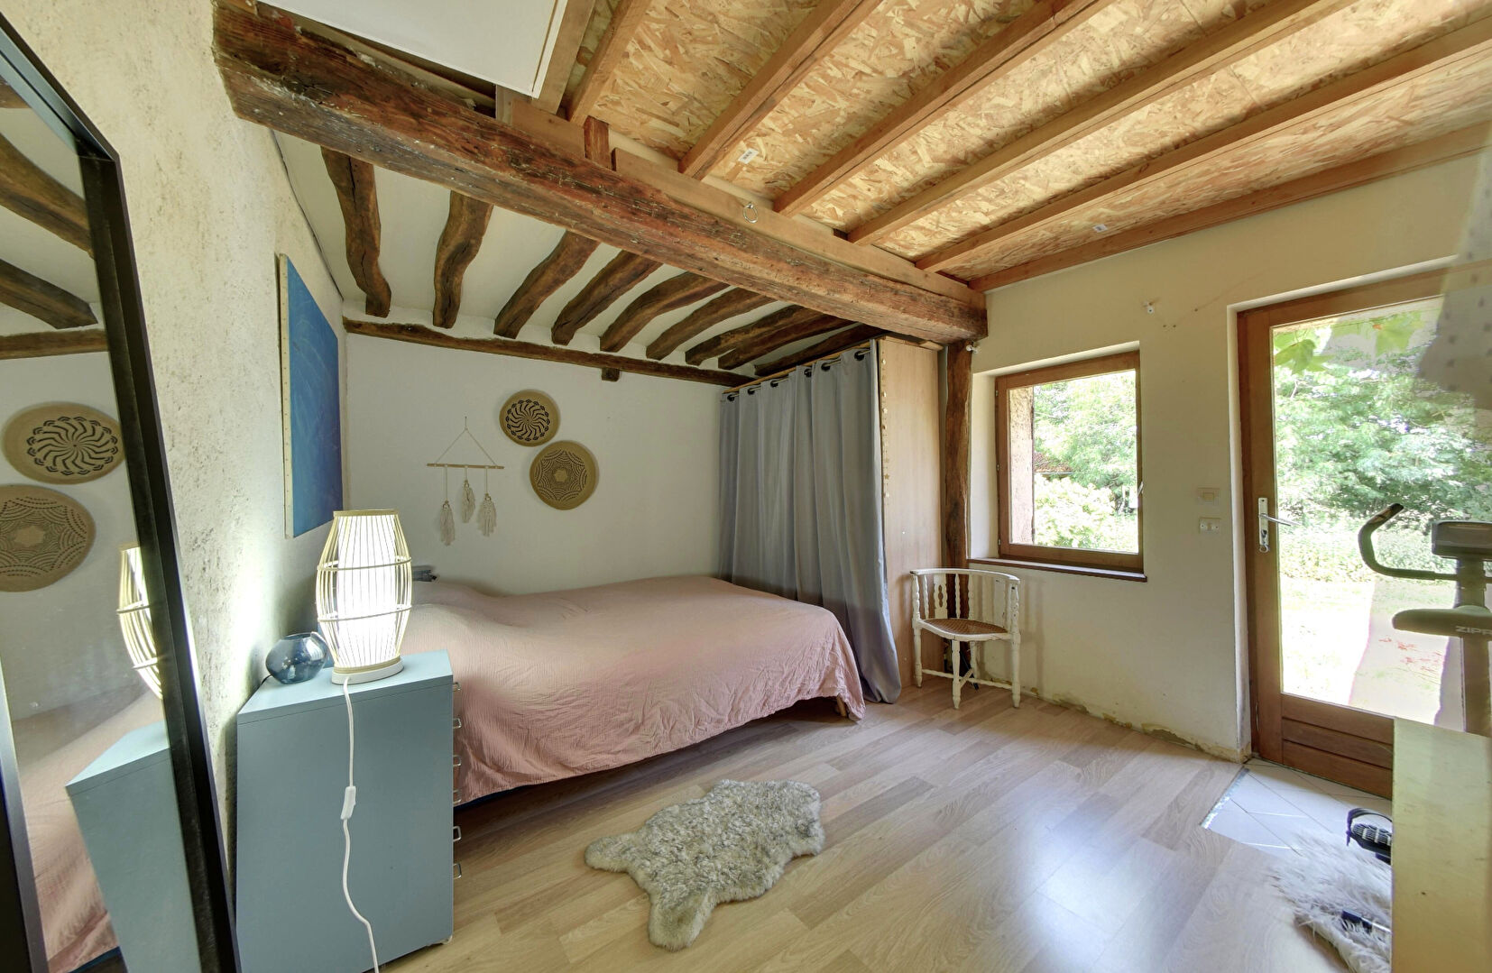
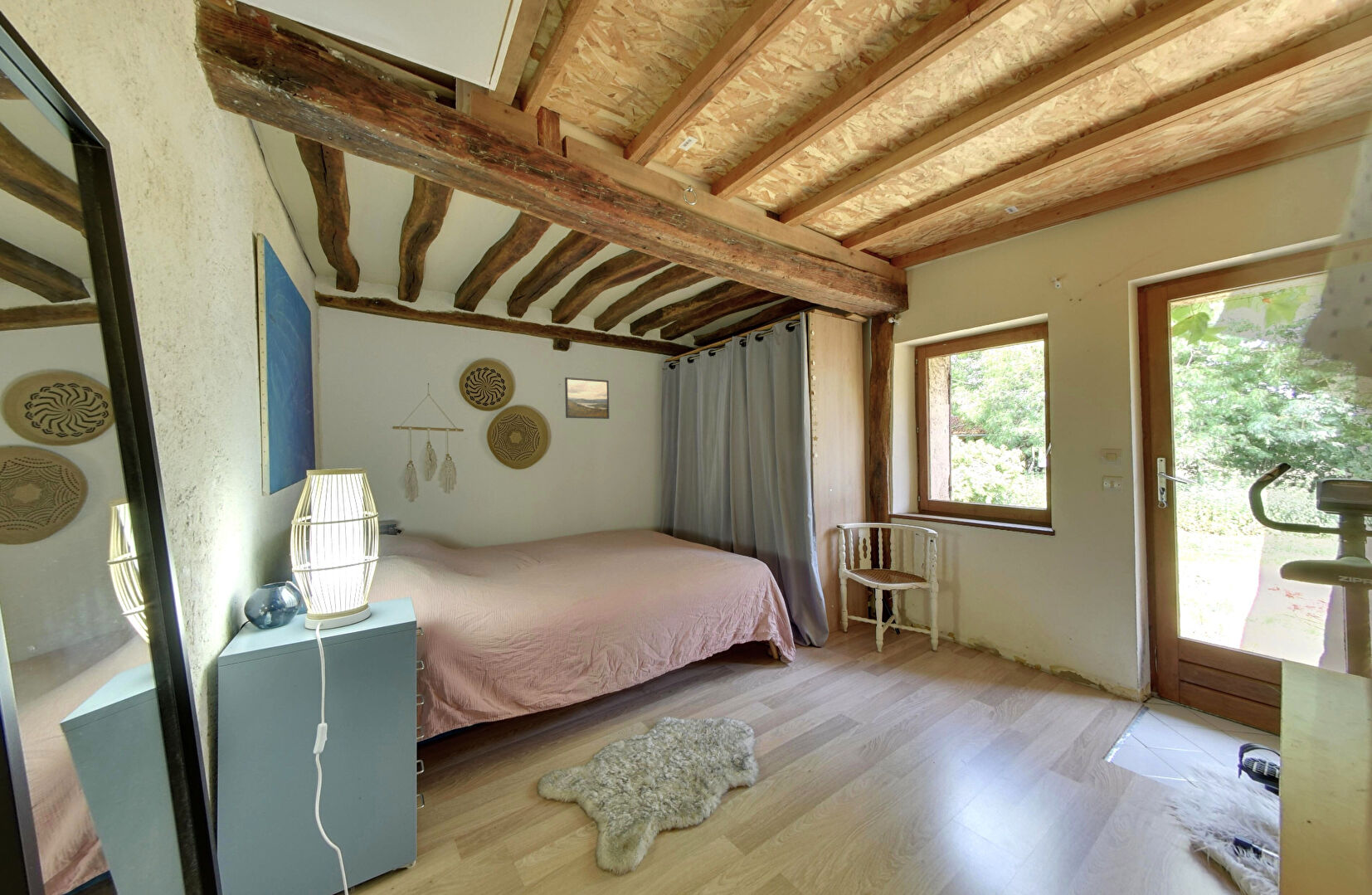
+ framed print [564,377,610,420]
